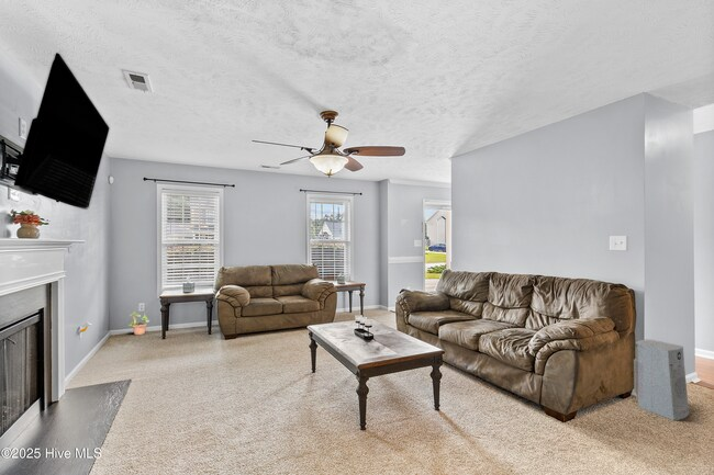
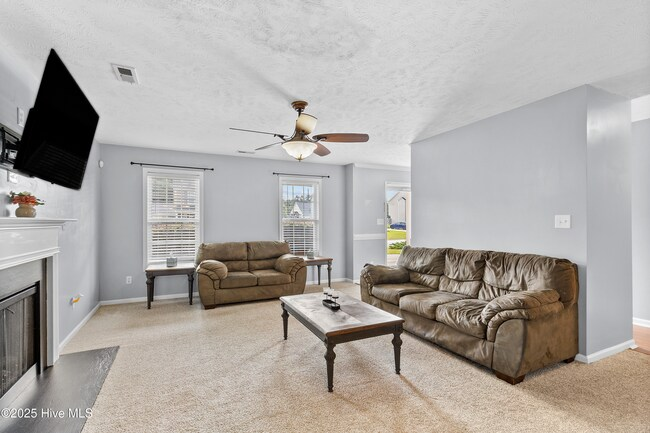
- potted plant [127,312,150,336]
- air purifier [633,338,690,421]
